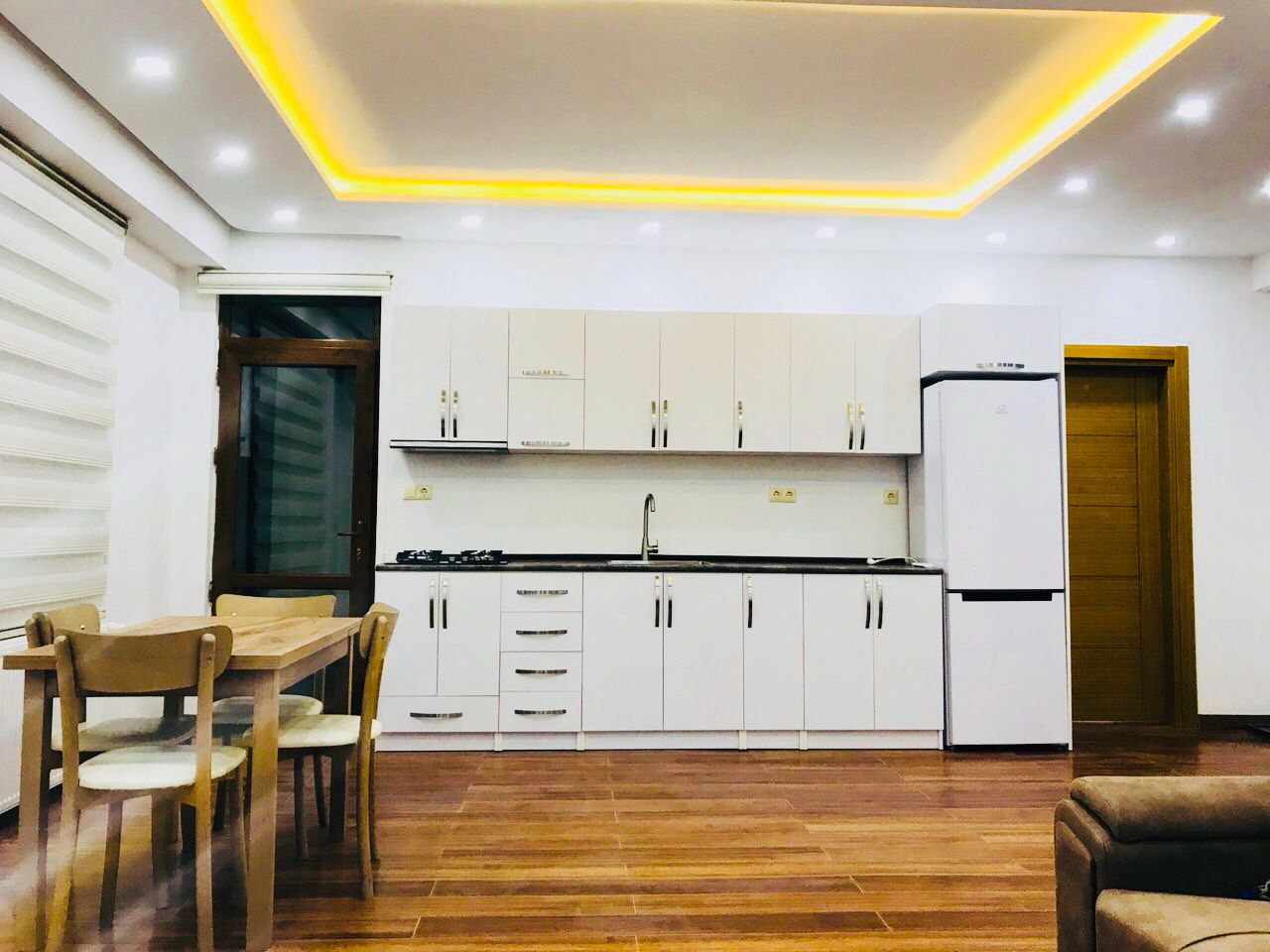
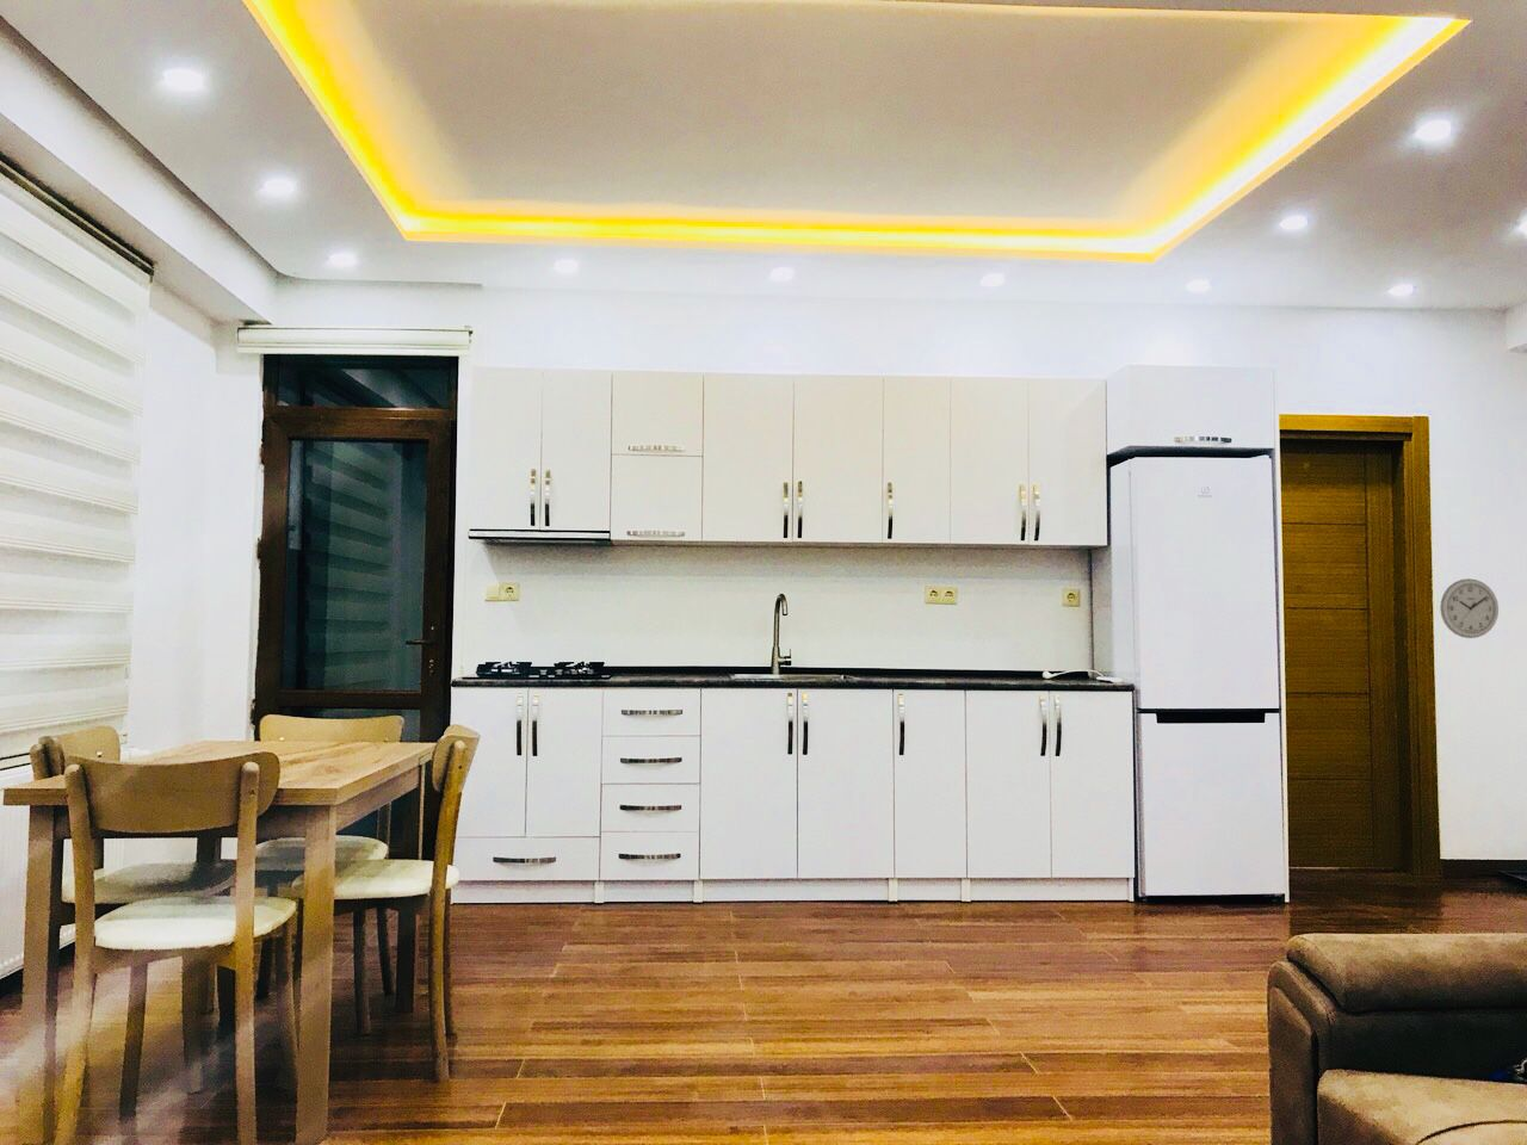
+ wall clock [1439,577,1499,640]
